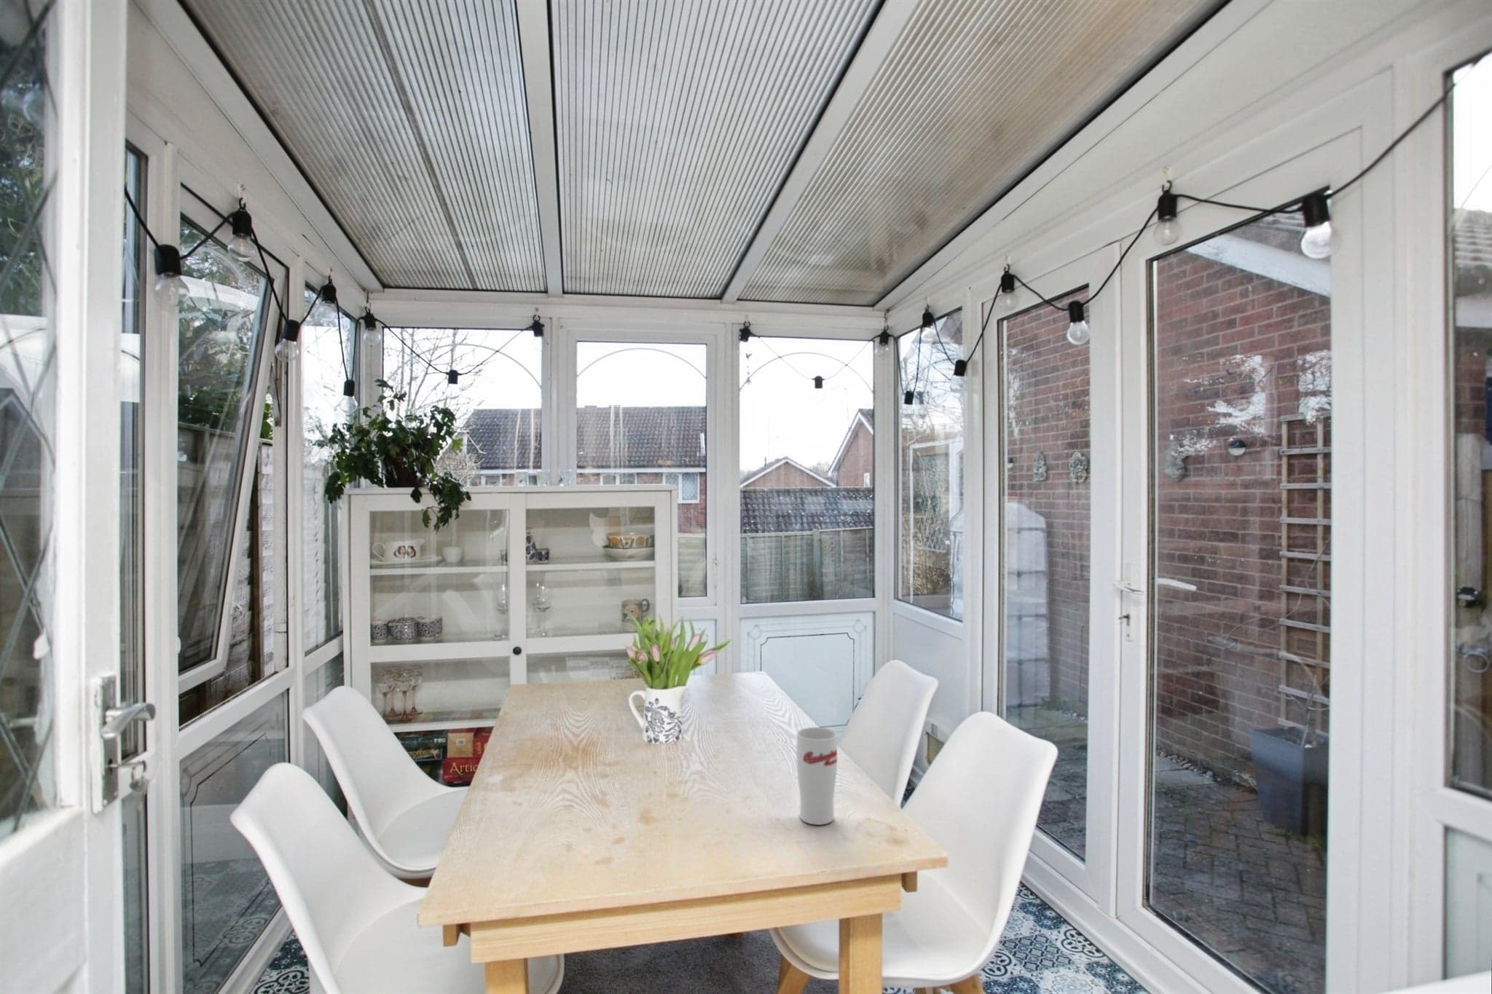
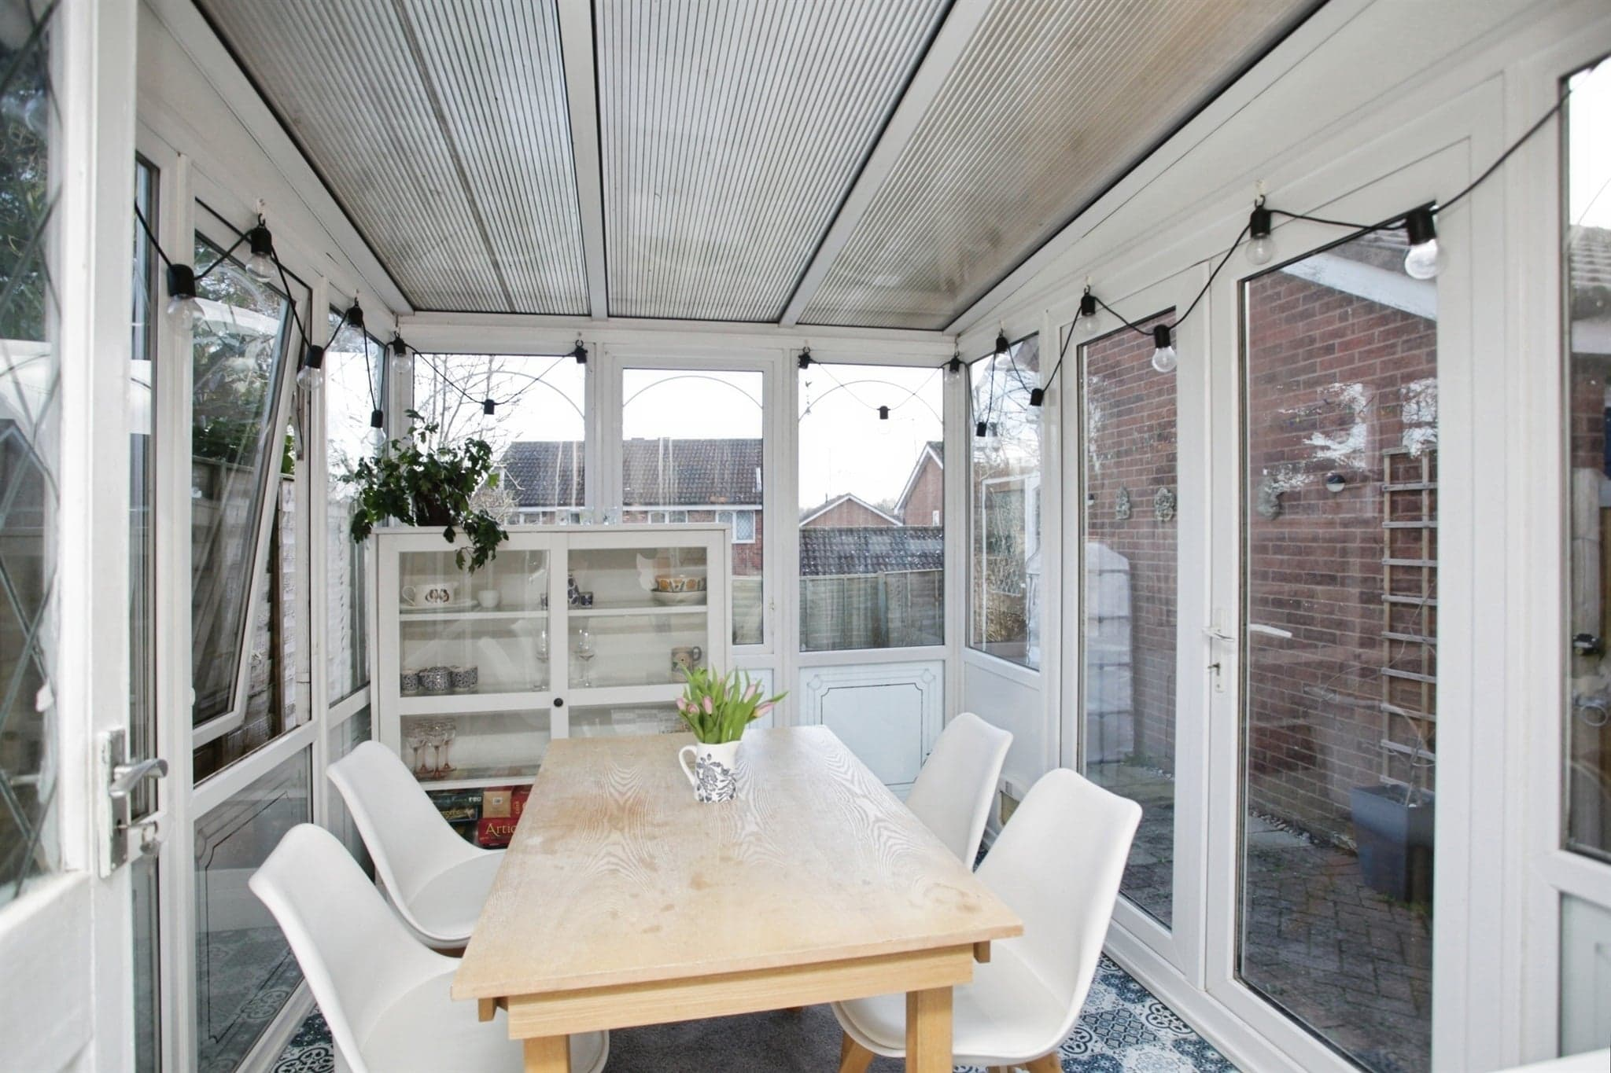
- cup [795,727,838,825]
